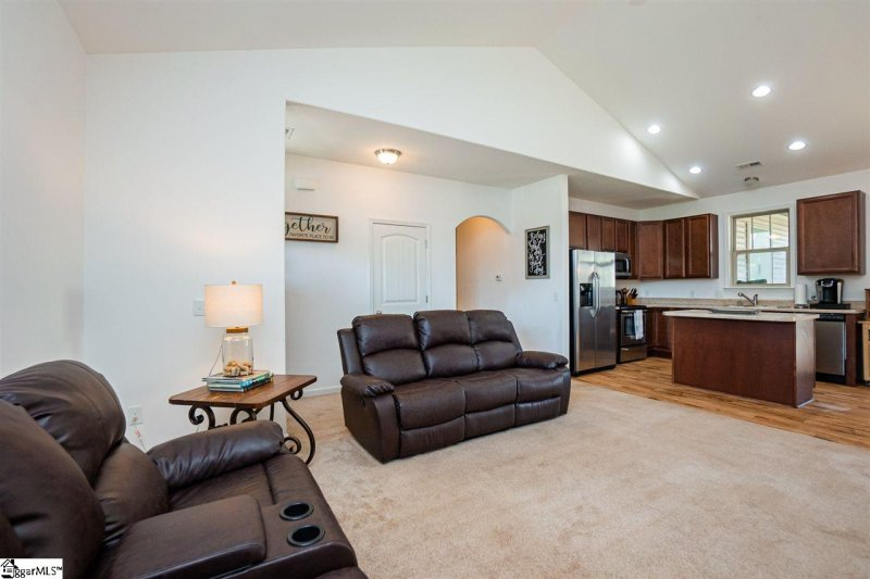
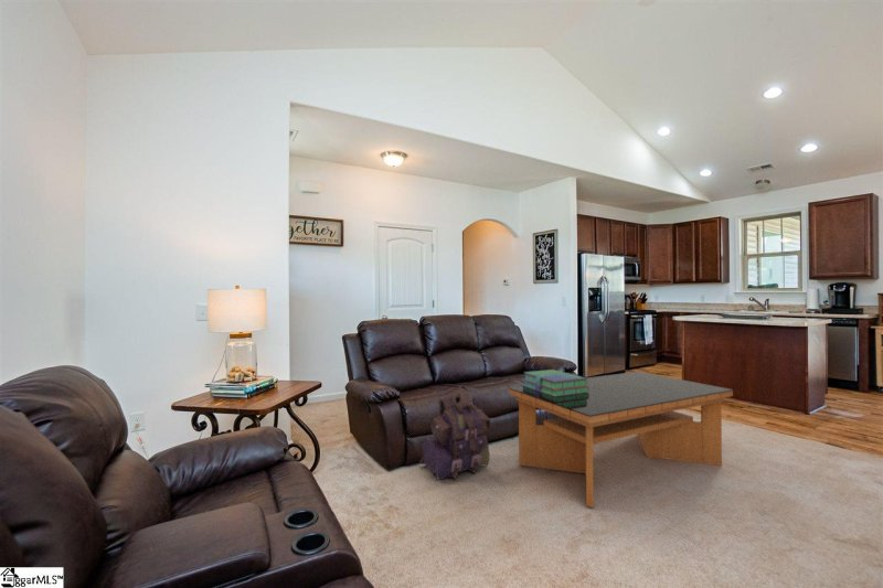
+ stack of books [521,368,589,397]
+ backpack [418,392,491,481]
+ coffee table [508,371,734,509]
